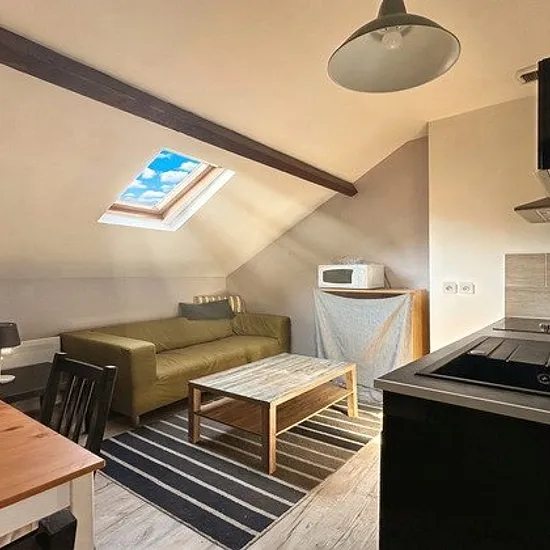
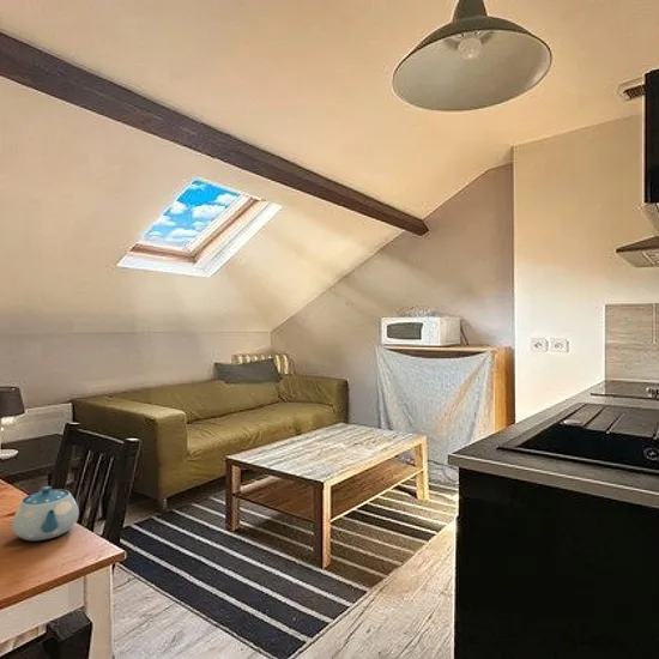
+ chinaware [11,485,80,543]
